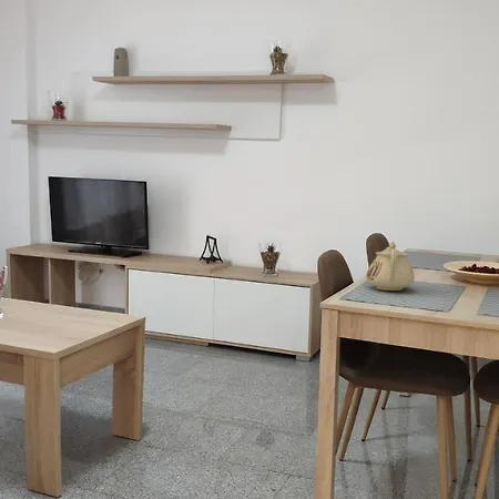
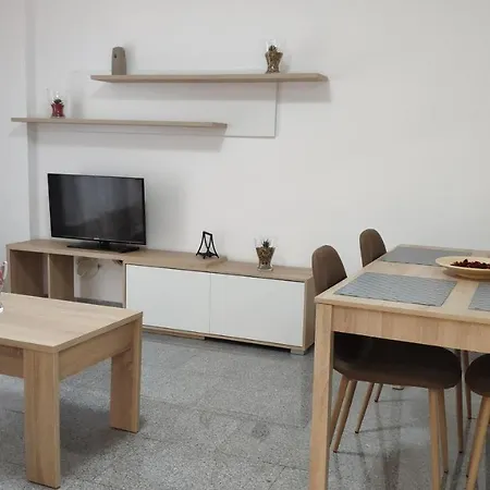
- teapot [366,241,416,292]
